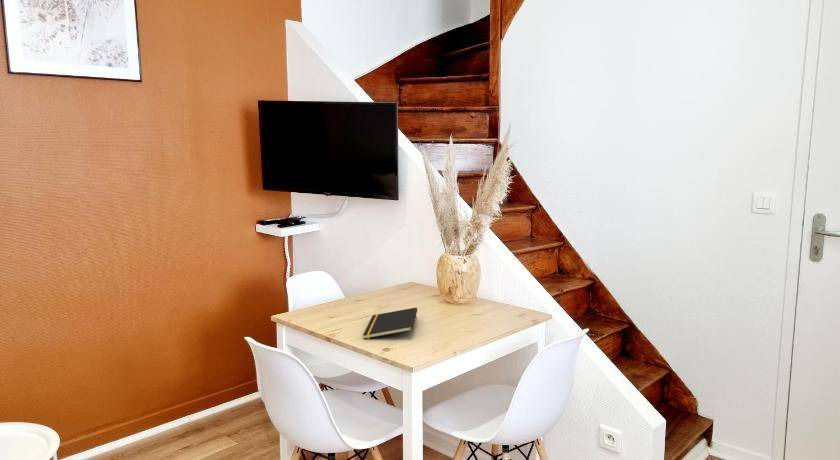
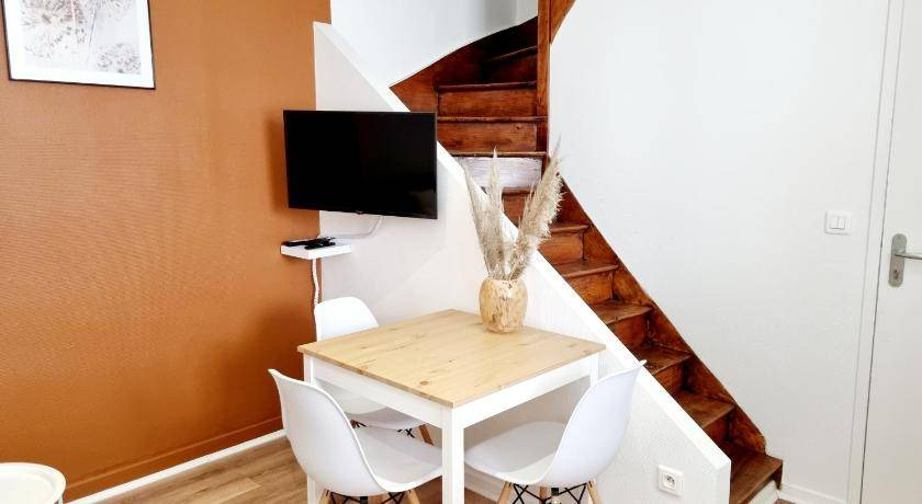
- notepad [362,307,418,340]
